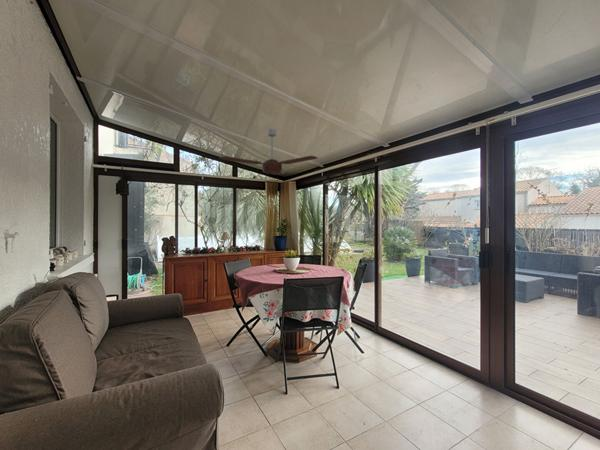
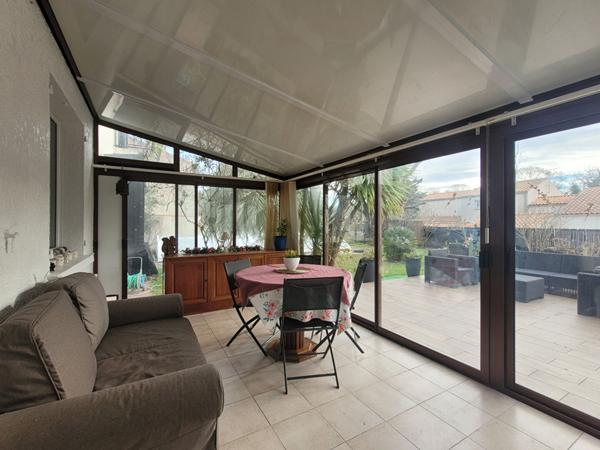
- ceiling fan [219,128,319,176]
